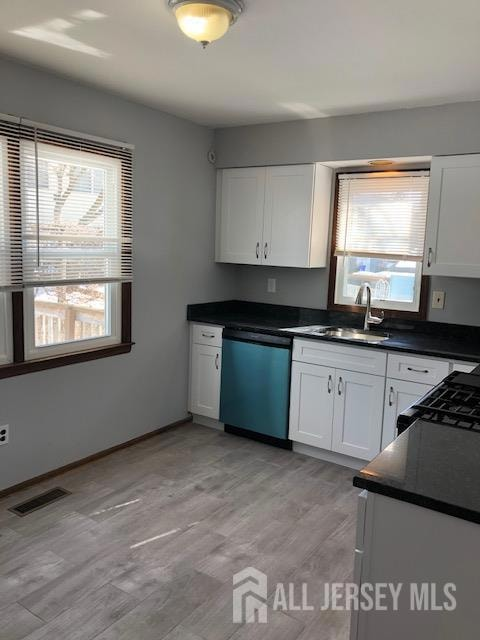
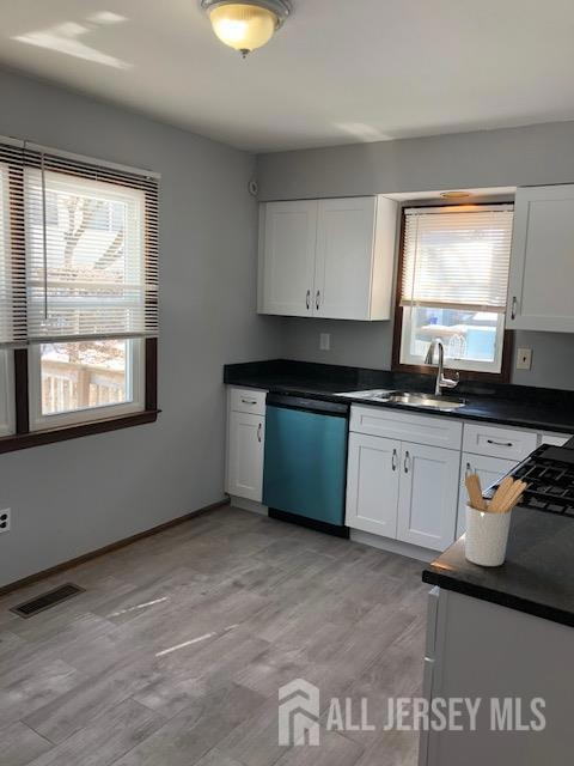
+ utensil holder [464,473,527,567]
